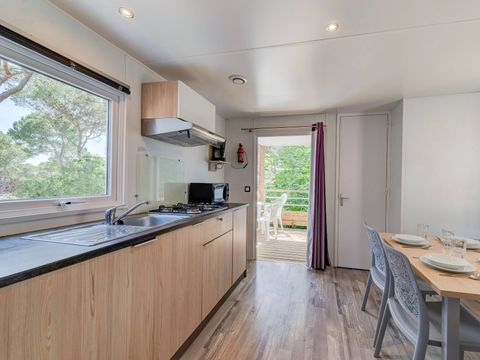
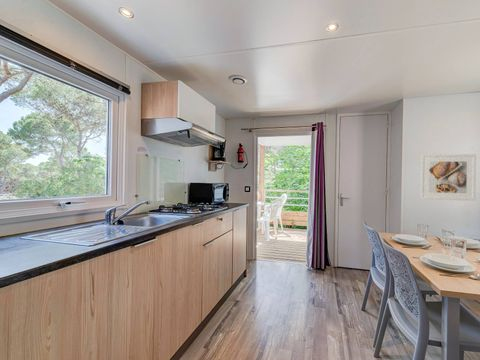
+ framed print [419,153,477,202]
